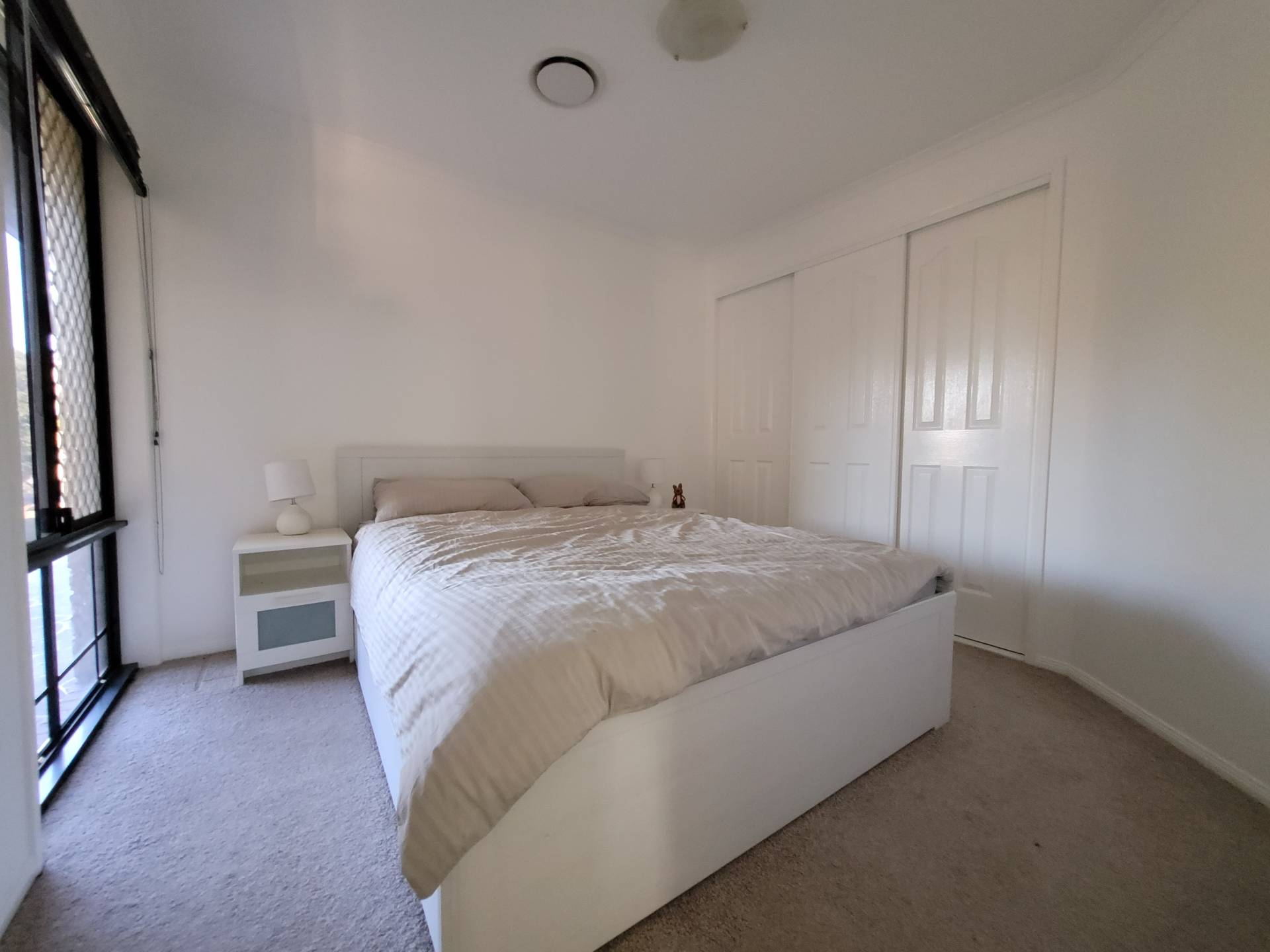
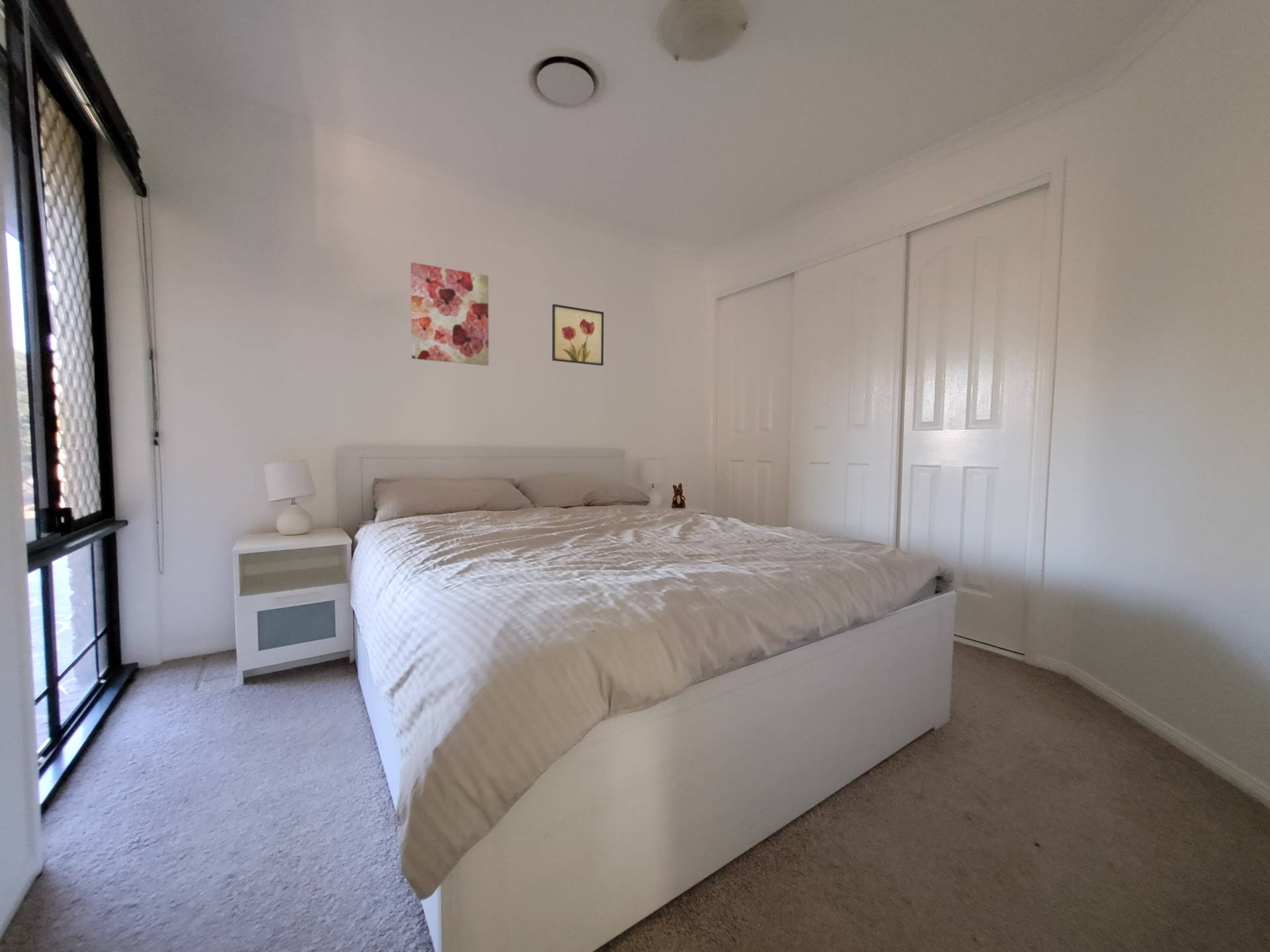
+ wall art [410,262,489,366]
+ wall art [552,303,605,366]
